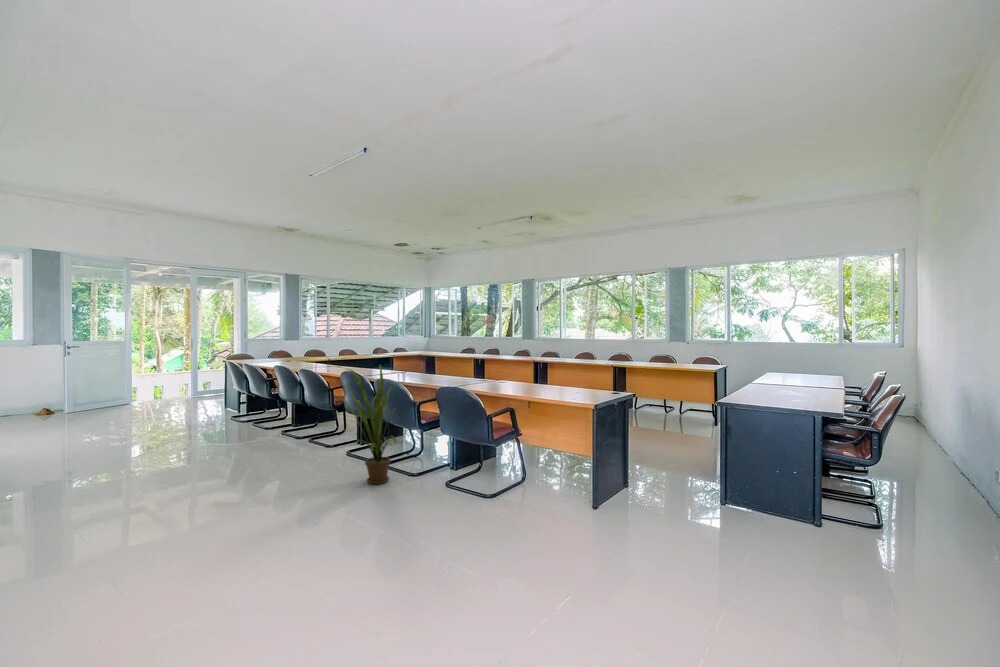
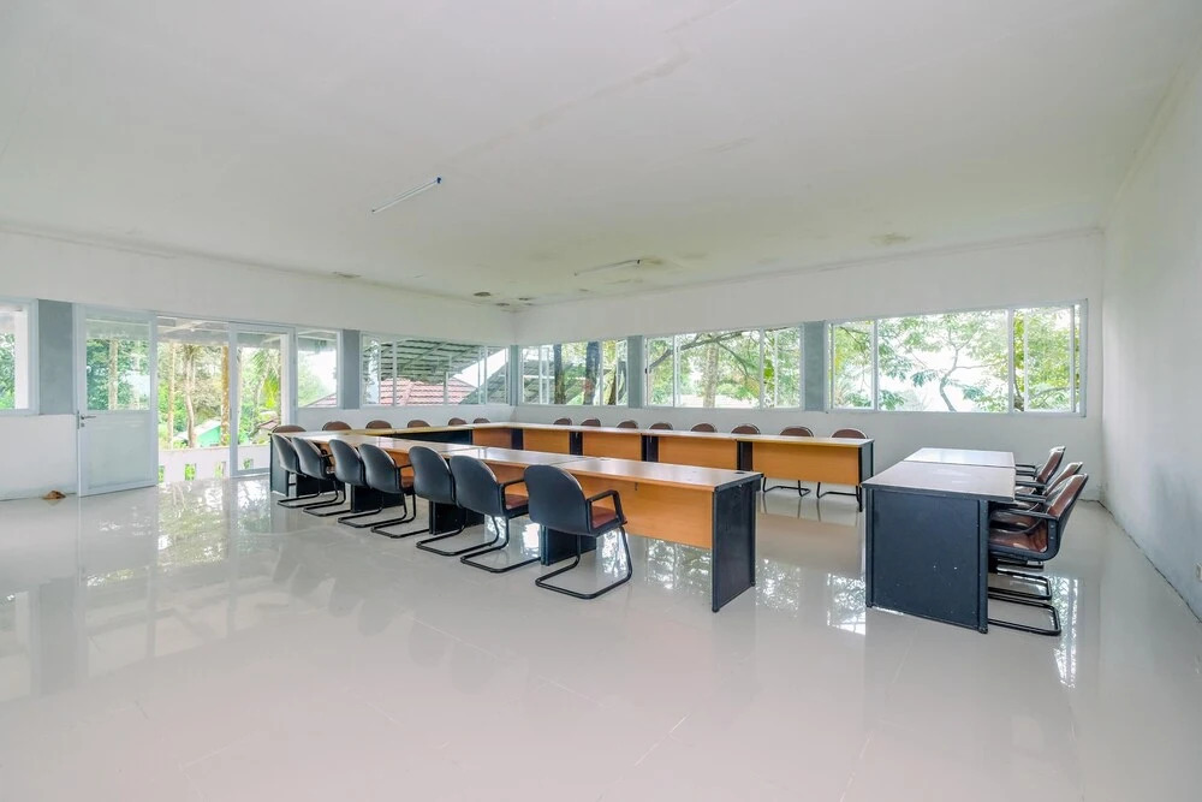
- house plant [335,363,400,485]
